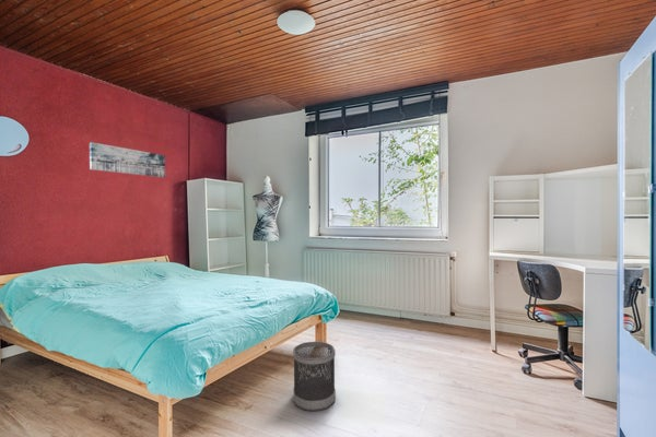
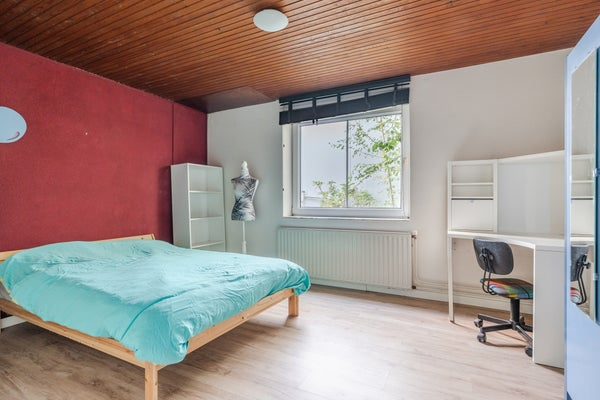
- wastebasket [292,341,337,412]
- wall art [89,141,166,178]
